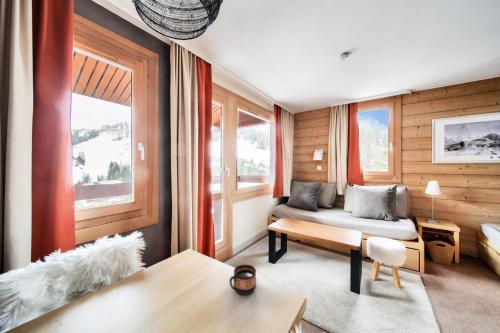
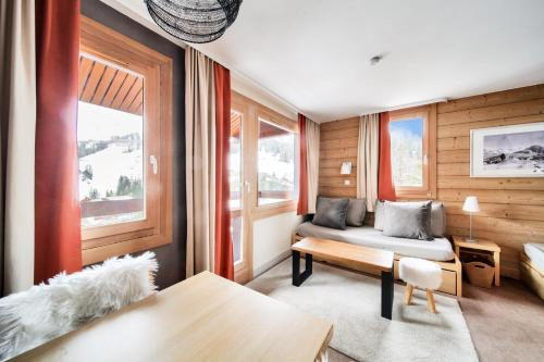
- cup [228,264,257,296]
